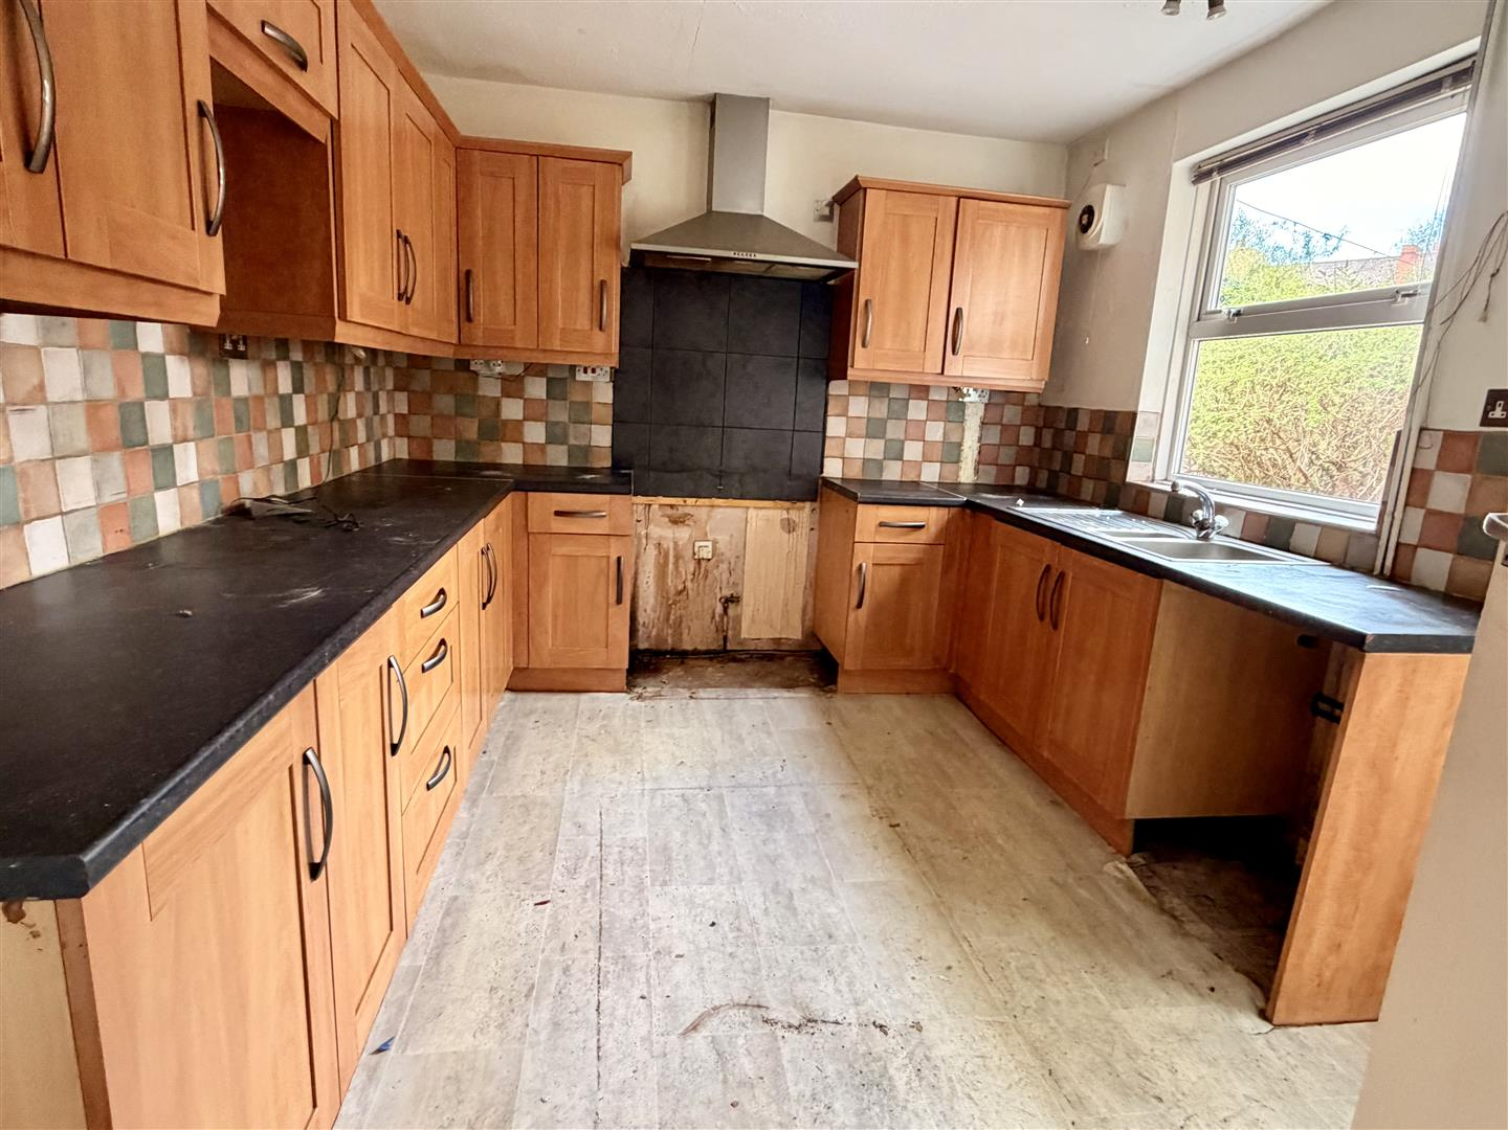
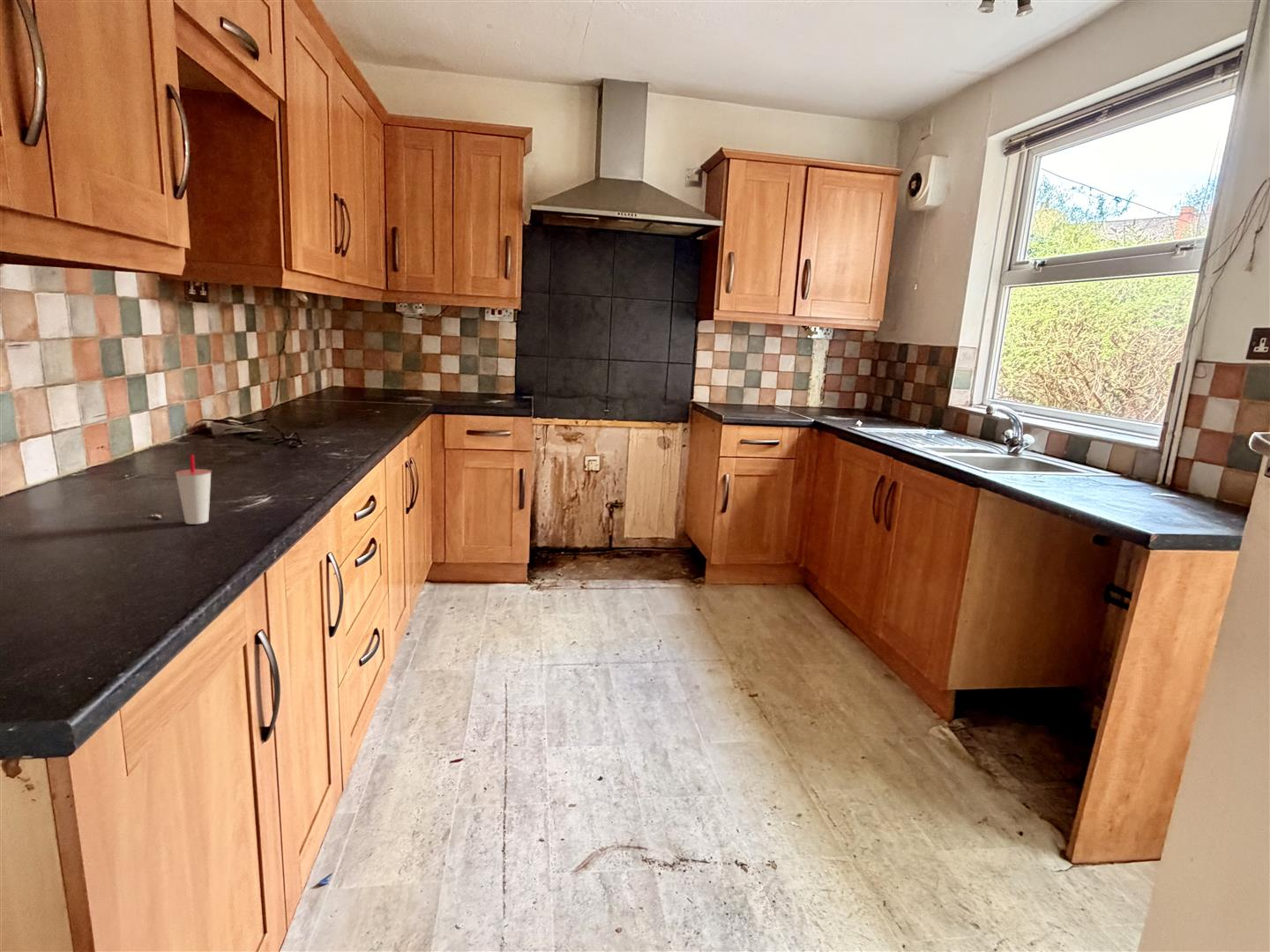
+ cup [174,454,213,525]
